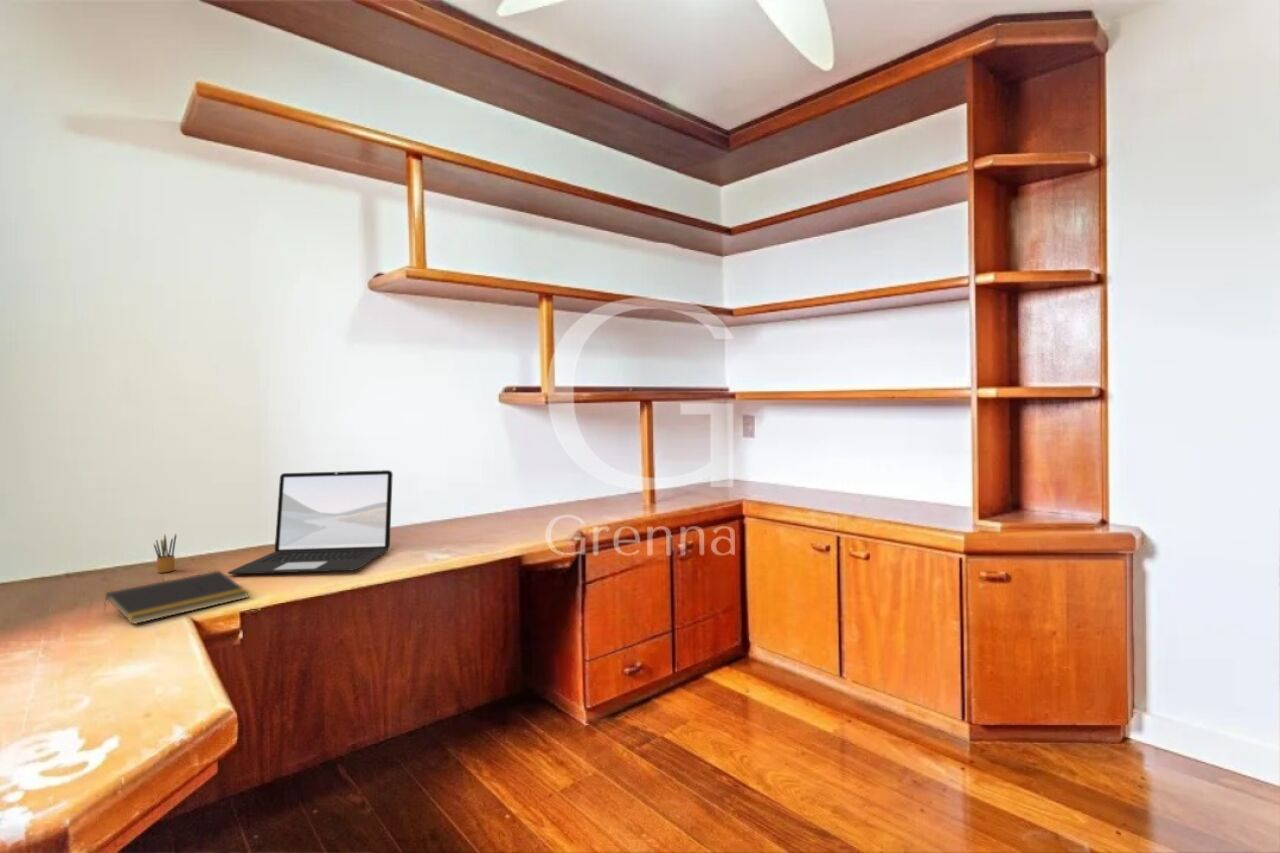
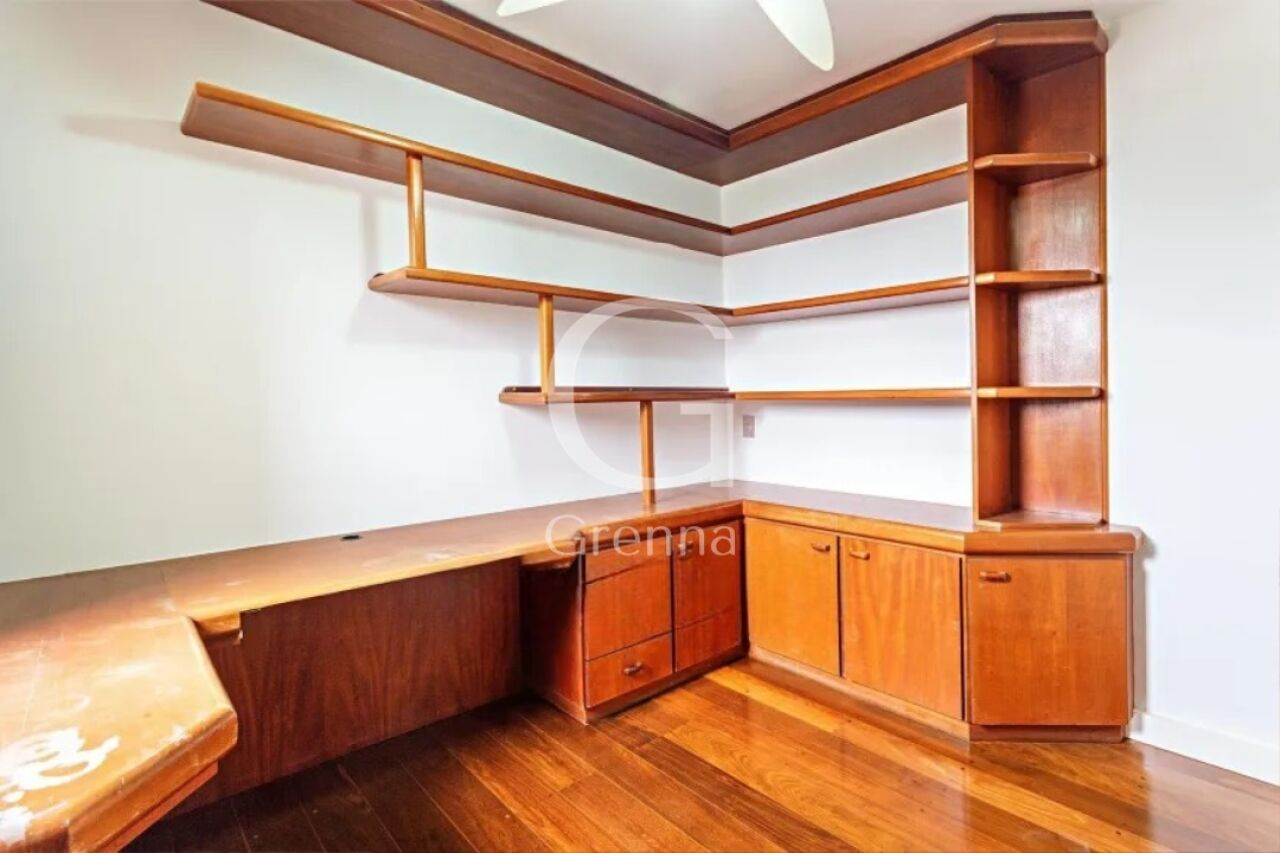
- laptop [226,469,394,575]
- pencil box [153,533,177,574]
- notepad [102,570,250,625]
